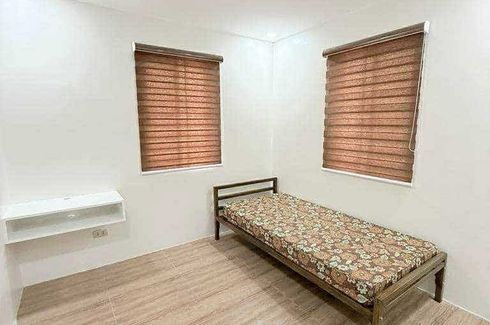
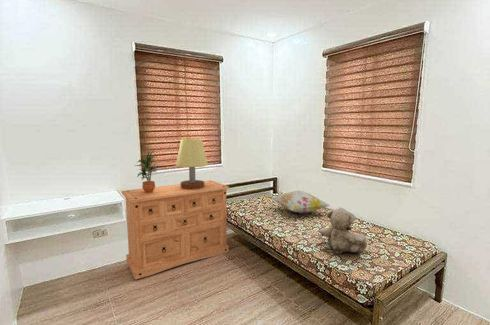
+ teddy bear [319,207,368,255]
+ table lamp [175,138,209,190]
+ potted plant [134,150,159,193]
+ dresser [121,180,230,280]
+ decorative pillow [270,190,330,214]
